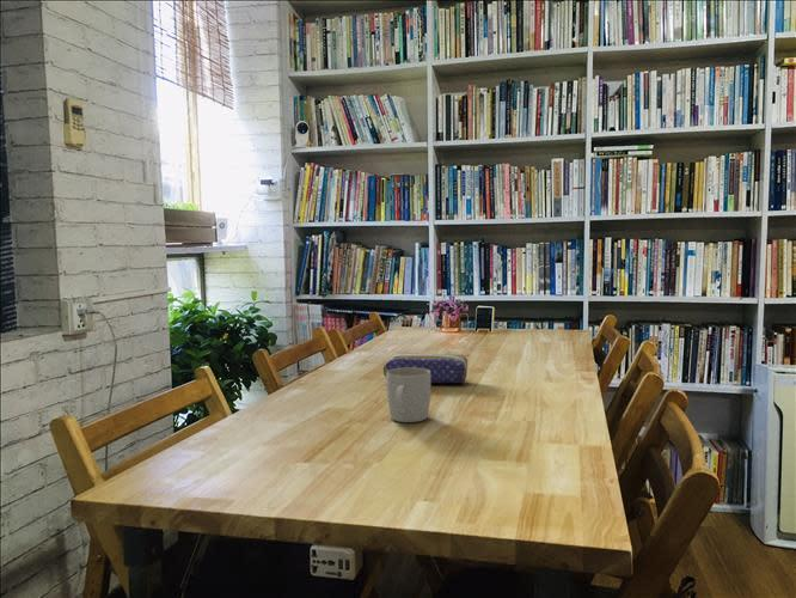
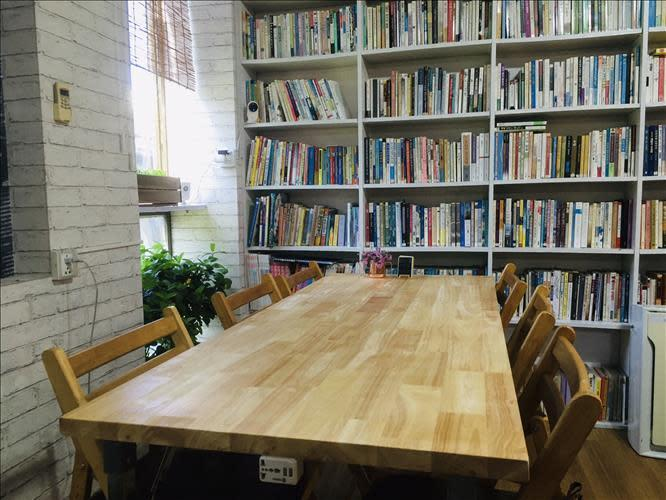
- pencil case [382,352,469,384]
- mug [385,367,431,423]
